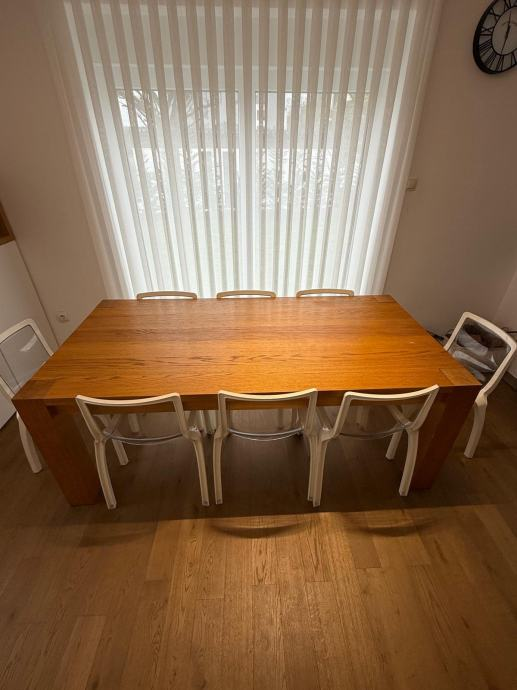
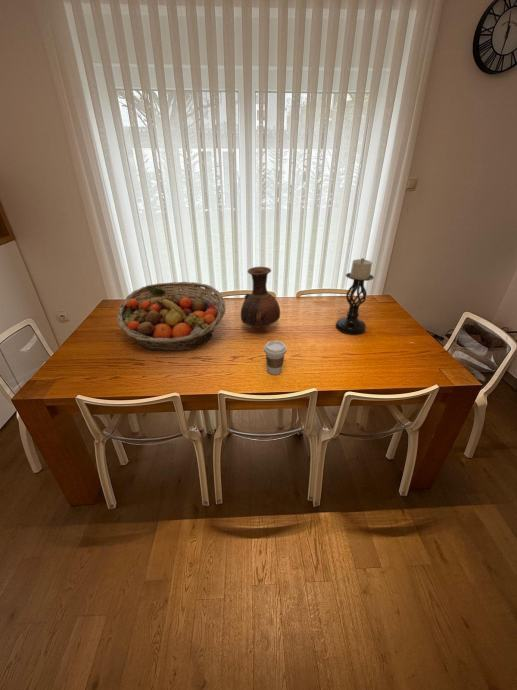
+ vase [240,266,281,329]
+ fruit basket [116,281,226,352]
+ candle holder [335,257,375,335]
+ coffee cup [263,340,288,376]
